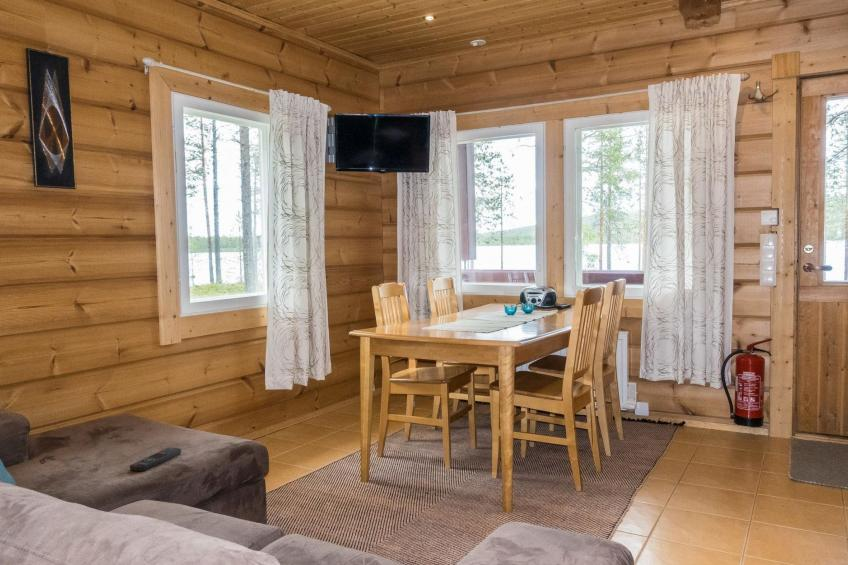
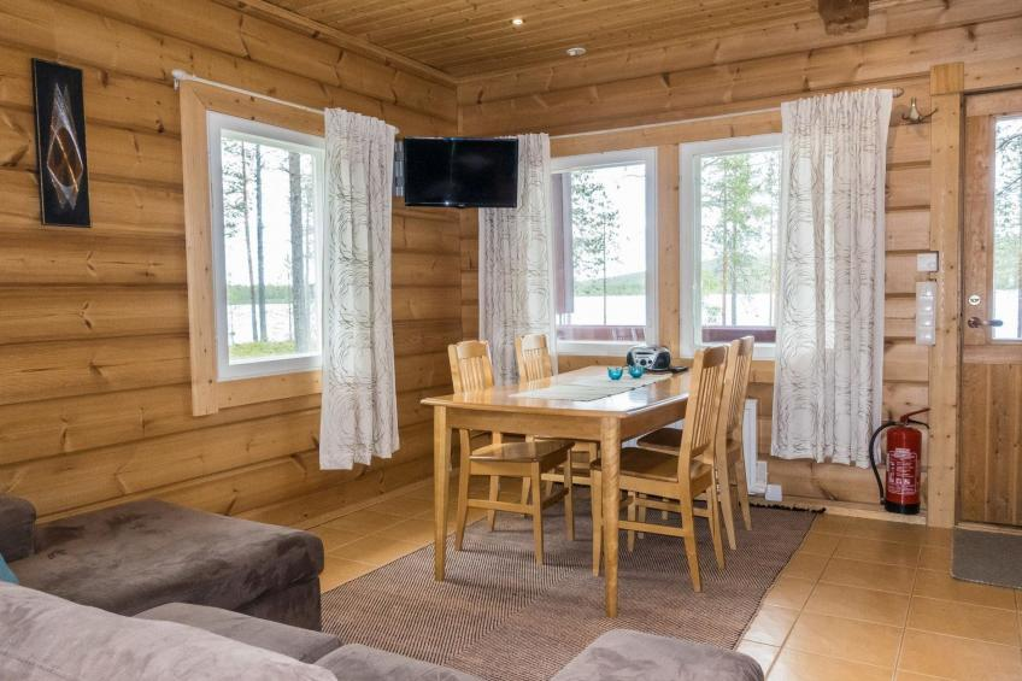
- remote control [129,447,182,472]
